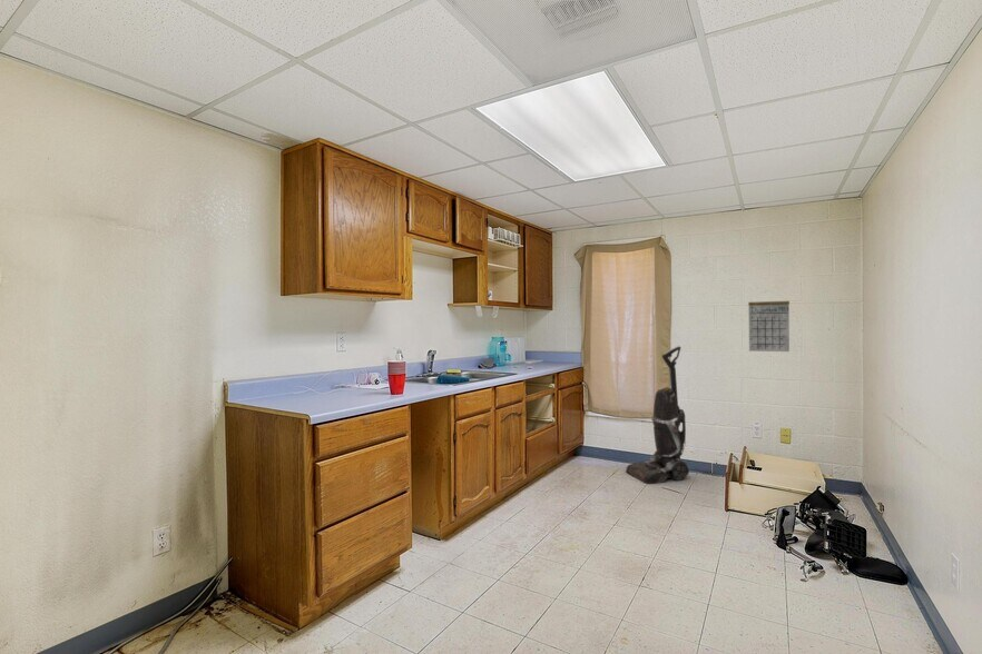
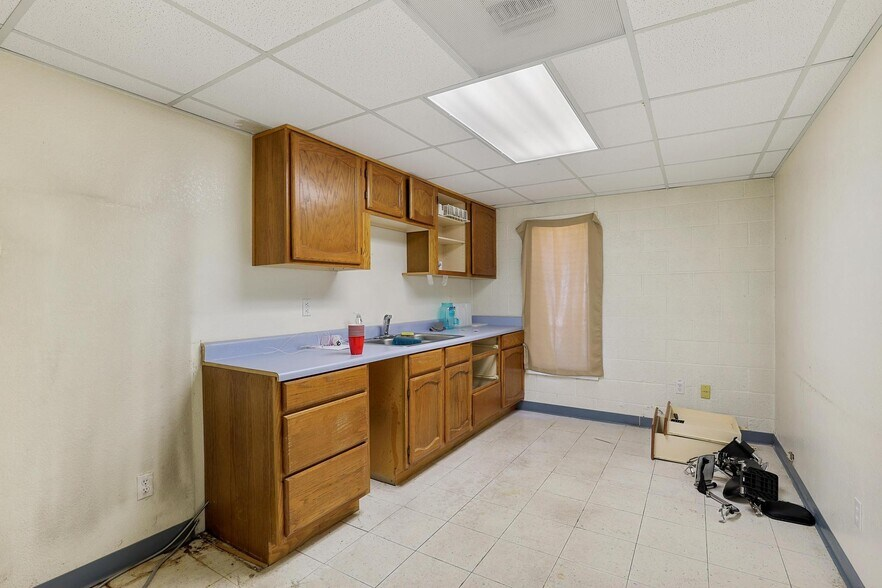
- calendar [747,289,790,353]
- vacuum cleaner [625,345,690,485]
